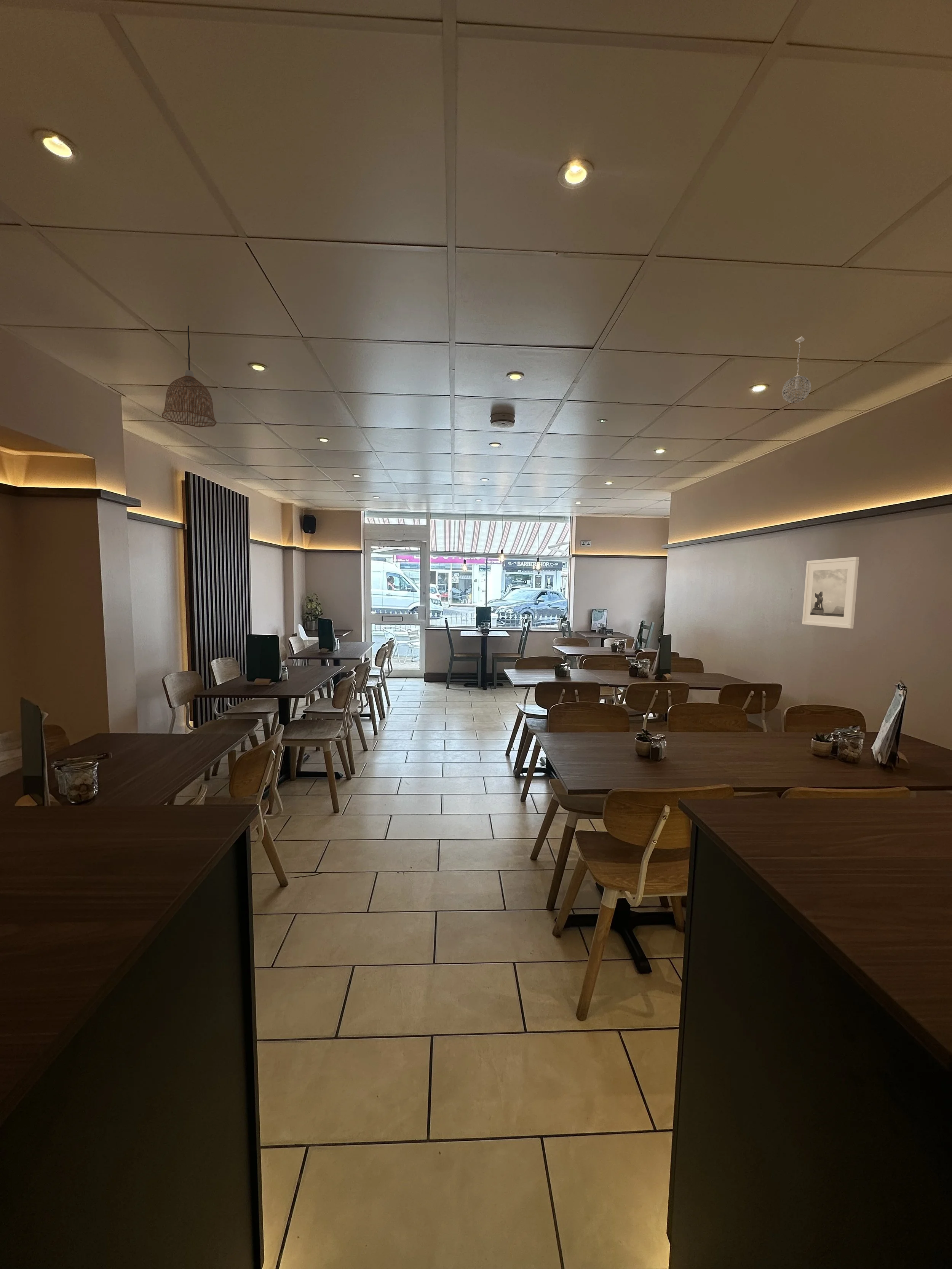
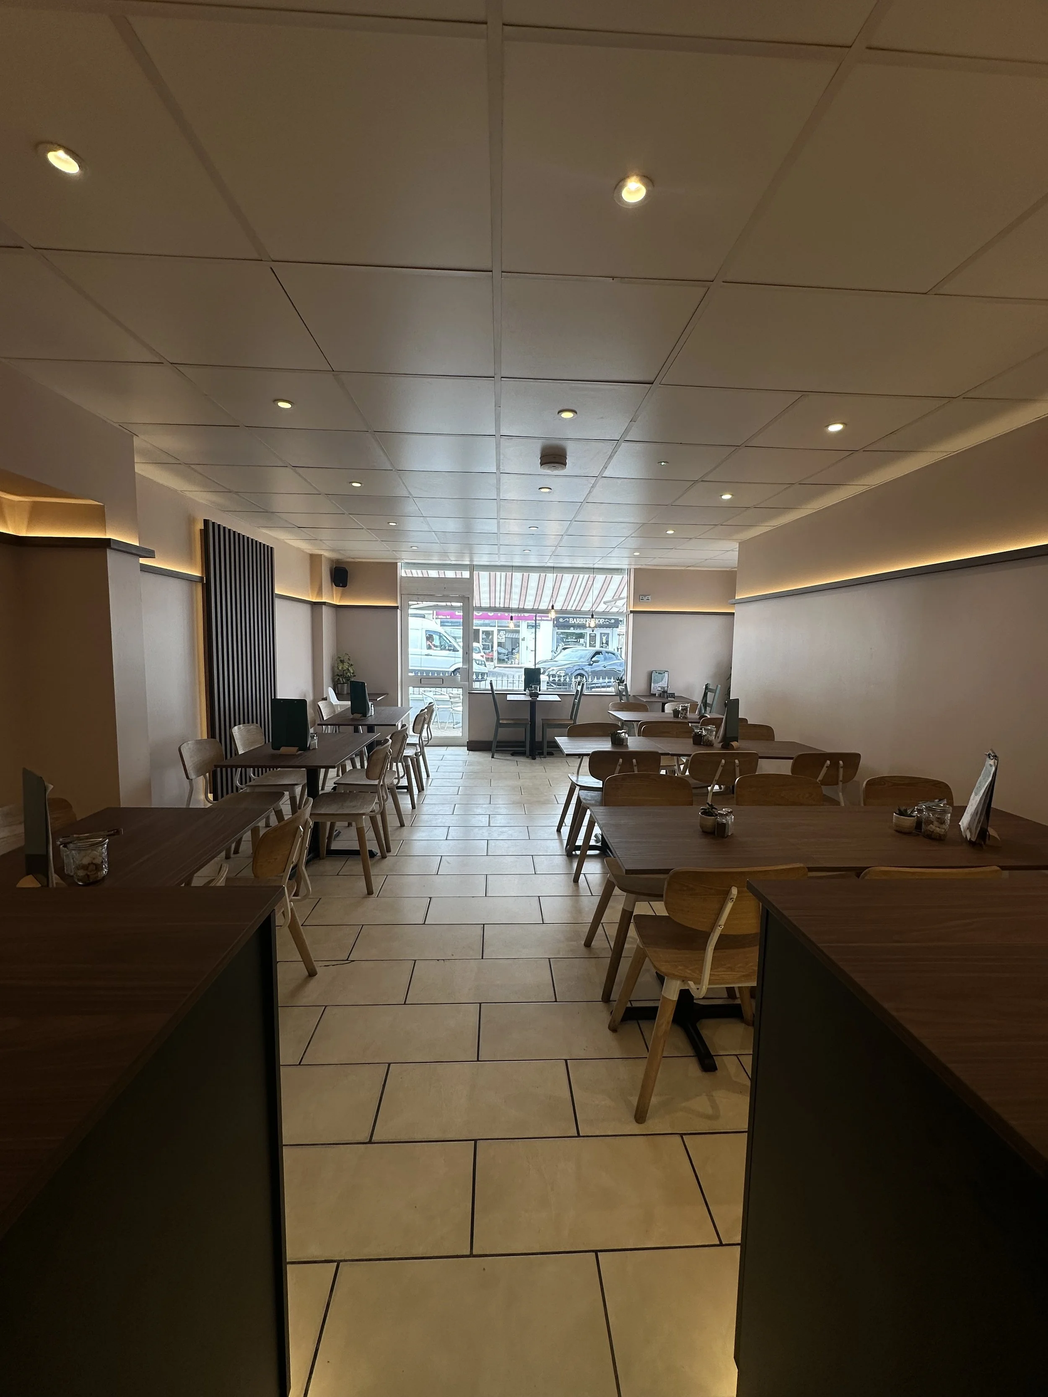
- pendant lamp [161,325,217,428]
- pendant light [782,336,811,403]
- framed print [802,557,859,629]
